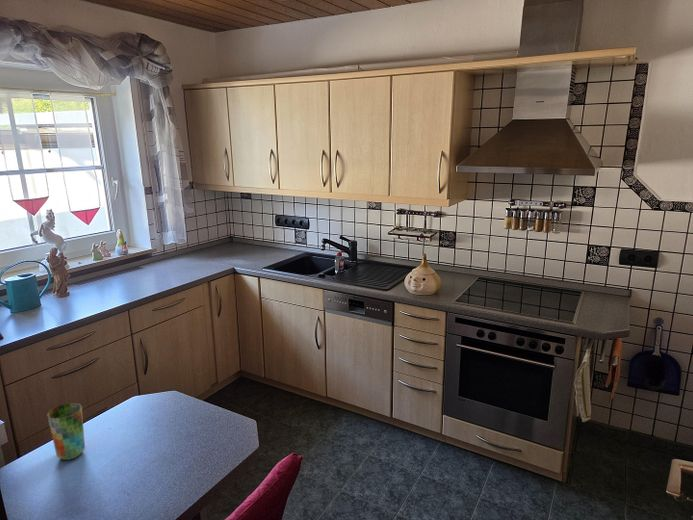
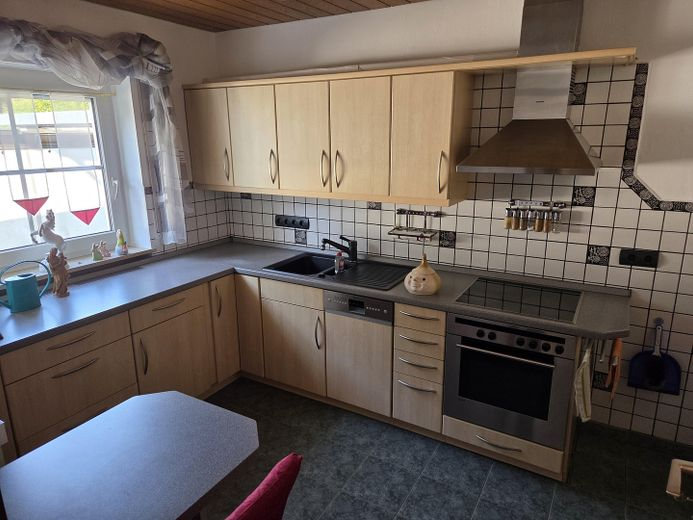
- cup [46,402,86,461]
